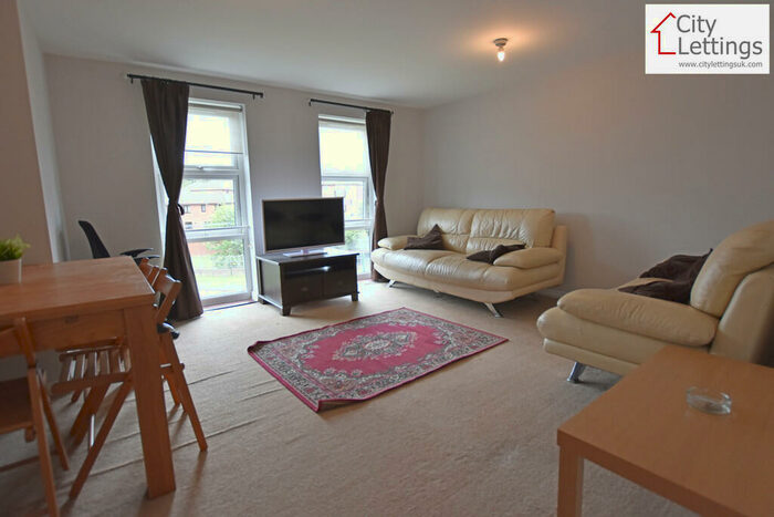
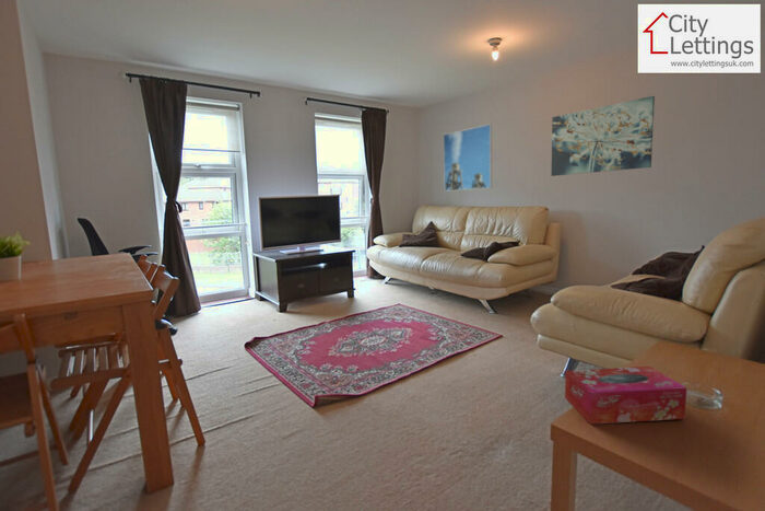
+ tissue box [564,365,687,426]
+ wall art [551,95,656,177]
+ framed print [443,124,493,193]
